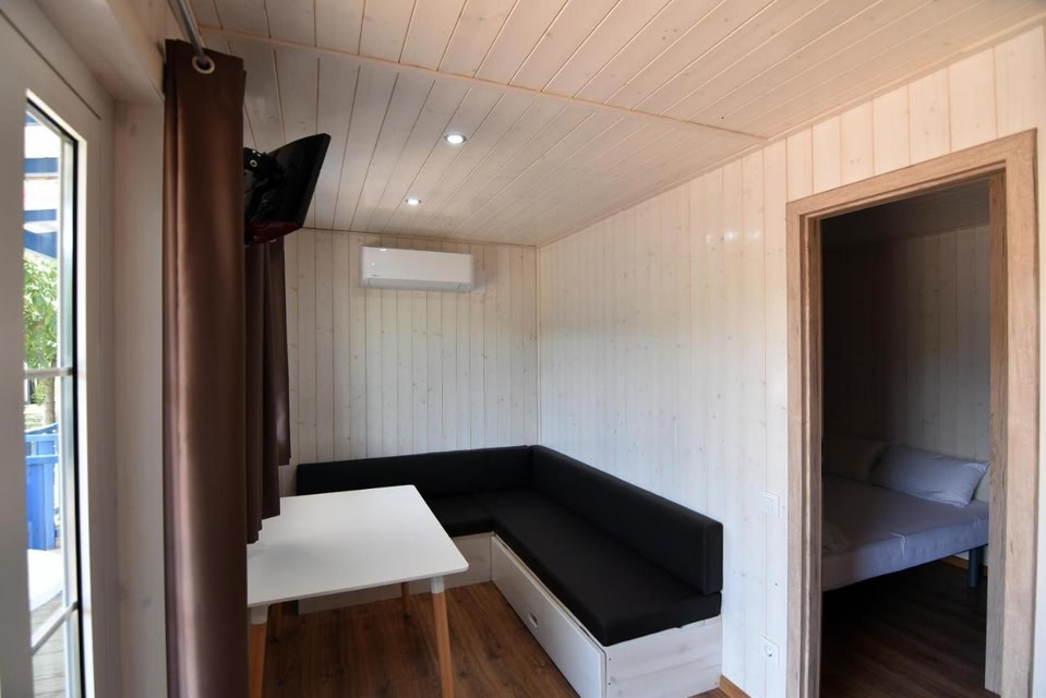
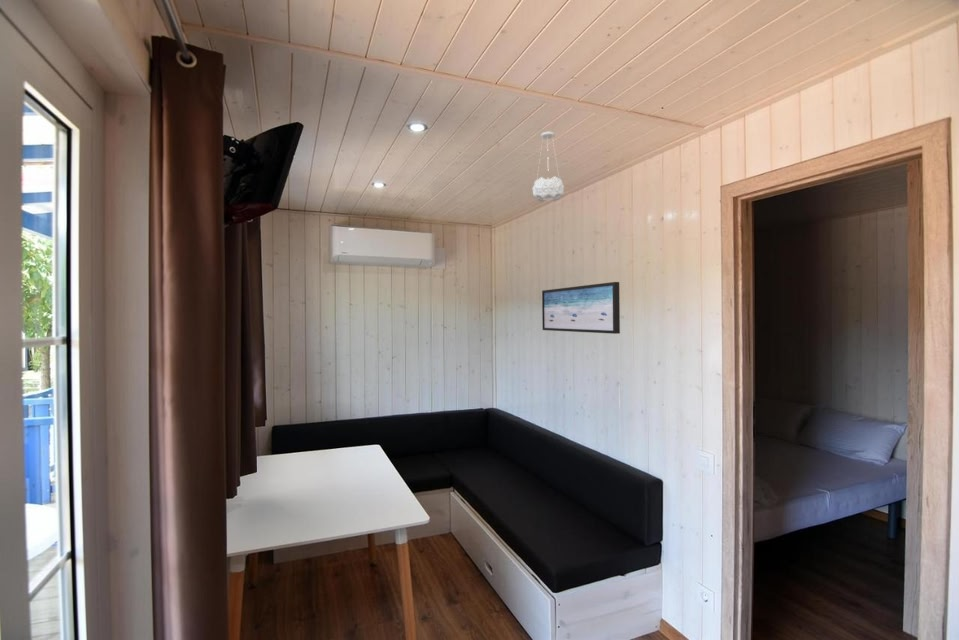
+ wall art [541,281,621,335]
+ pendant light [532,131,565,203]
